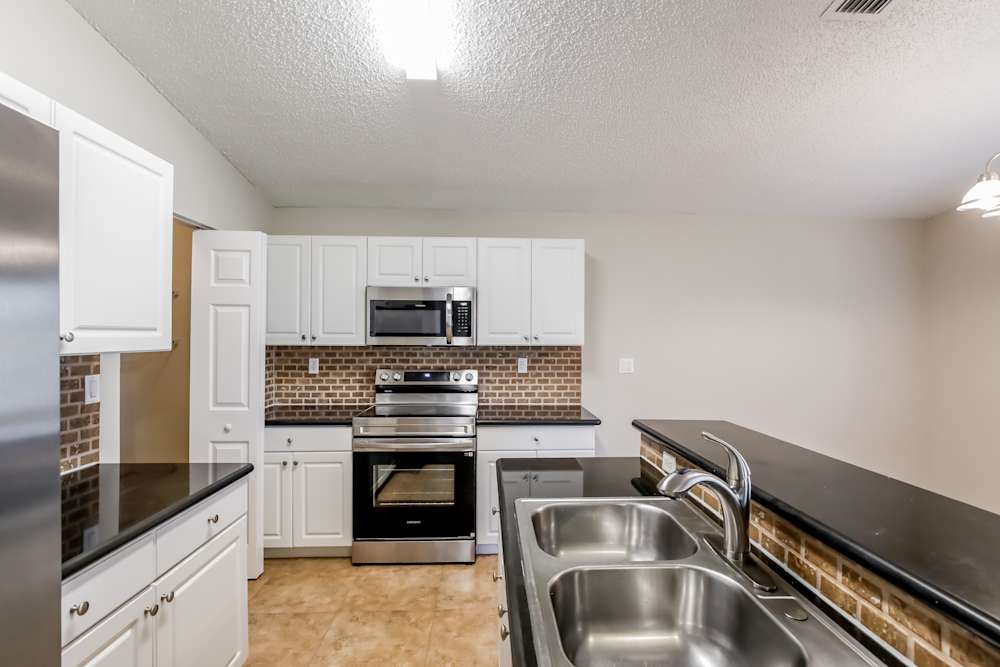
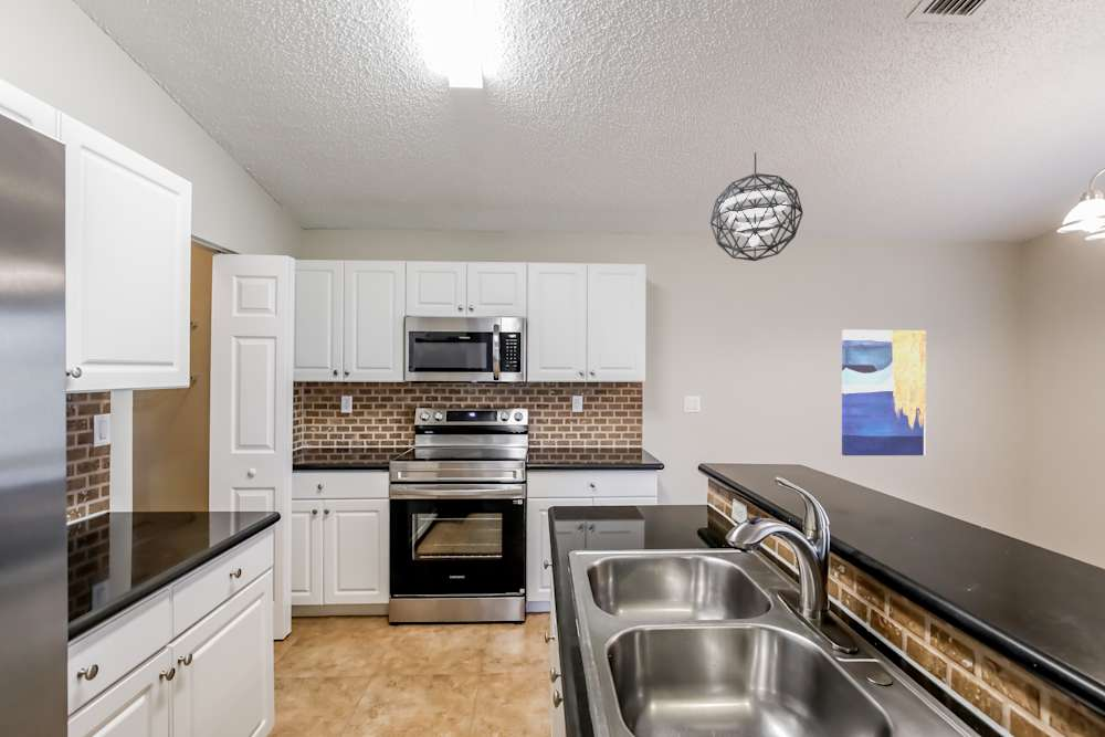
+ pendant light [709,151,804,262]
+ wall art [841,328,927,456]
